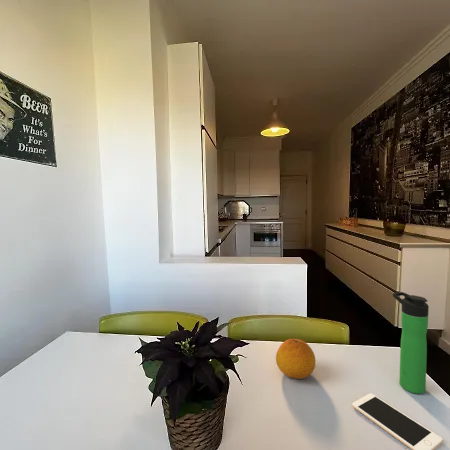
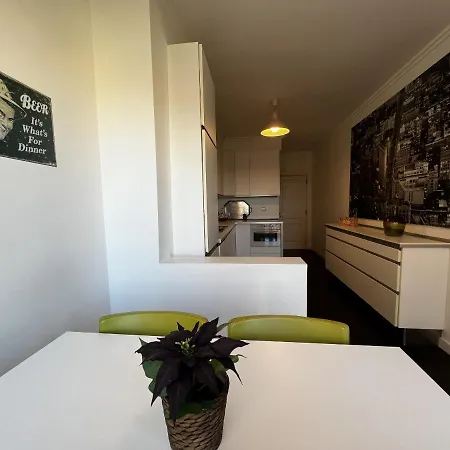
- fruit [275,338,317,380]
- cell phone [351,393,444,450]
- bottle [392,291,430,395]
